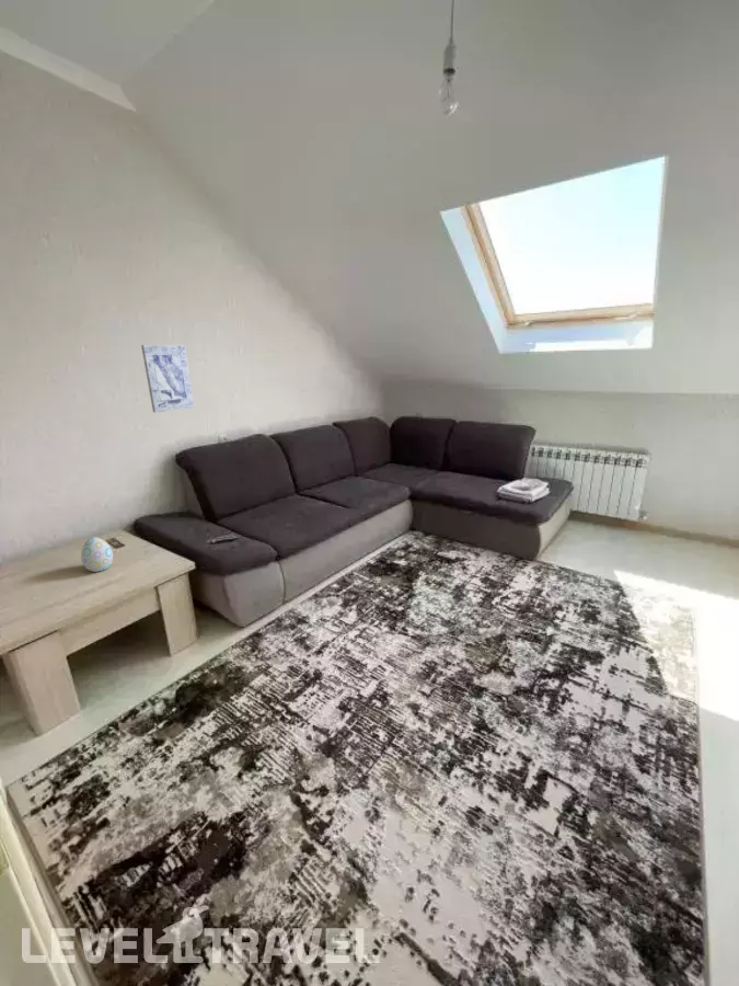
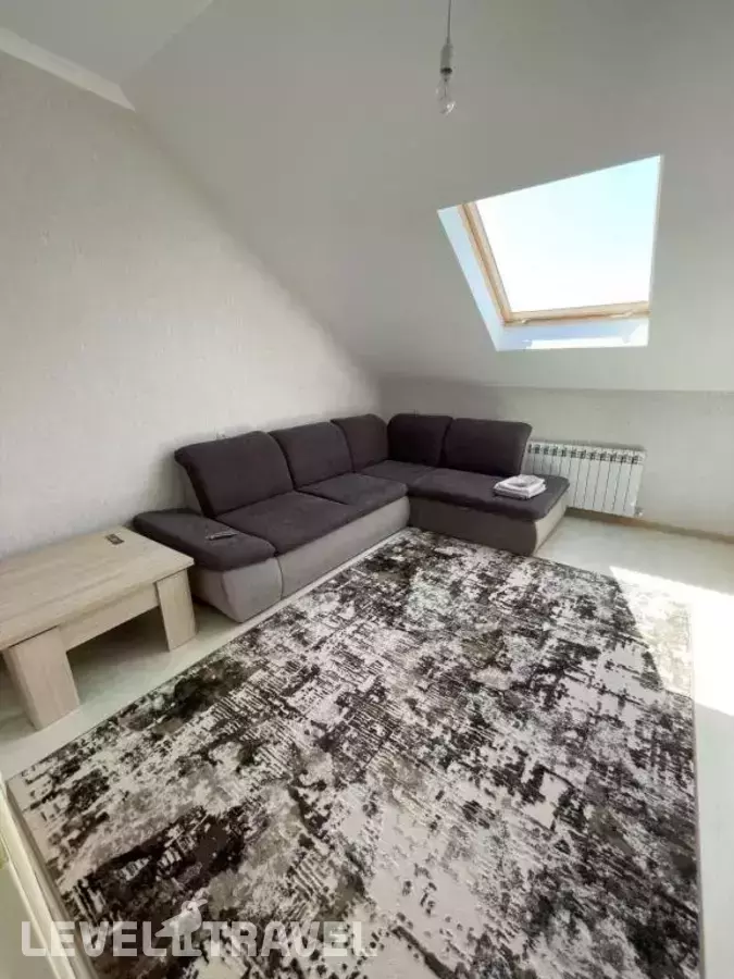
- wall art [140,344,195,414]
- decorative egg [80,537,114,573]
